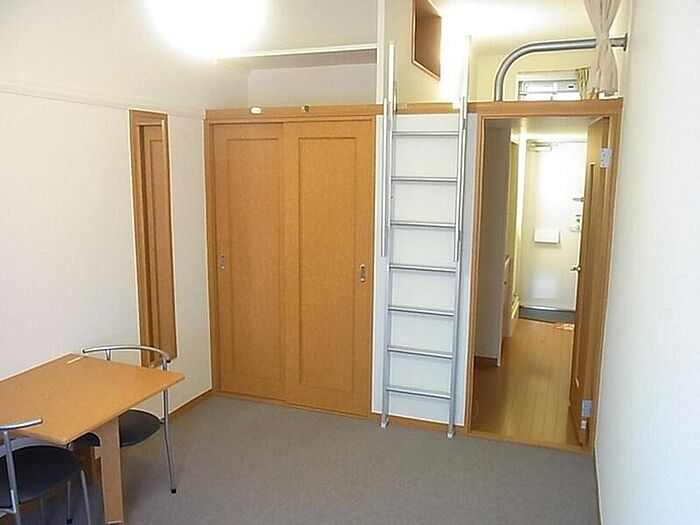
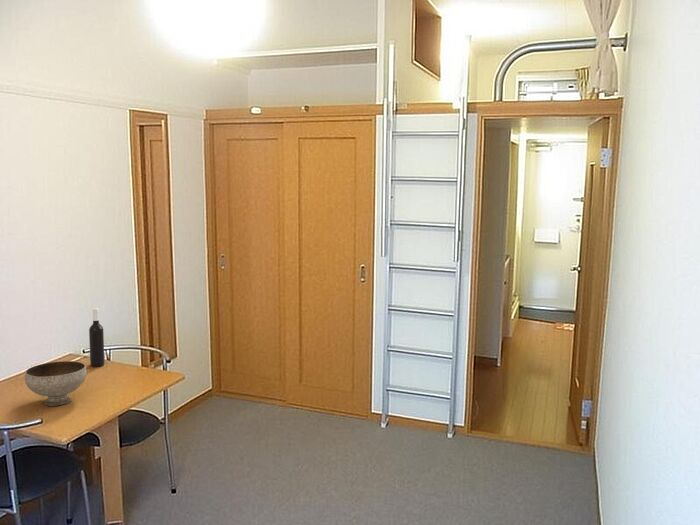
+ wine bottle [88,307,106,367]
+ bowl [24,360,88,407]
